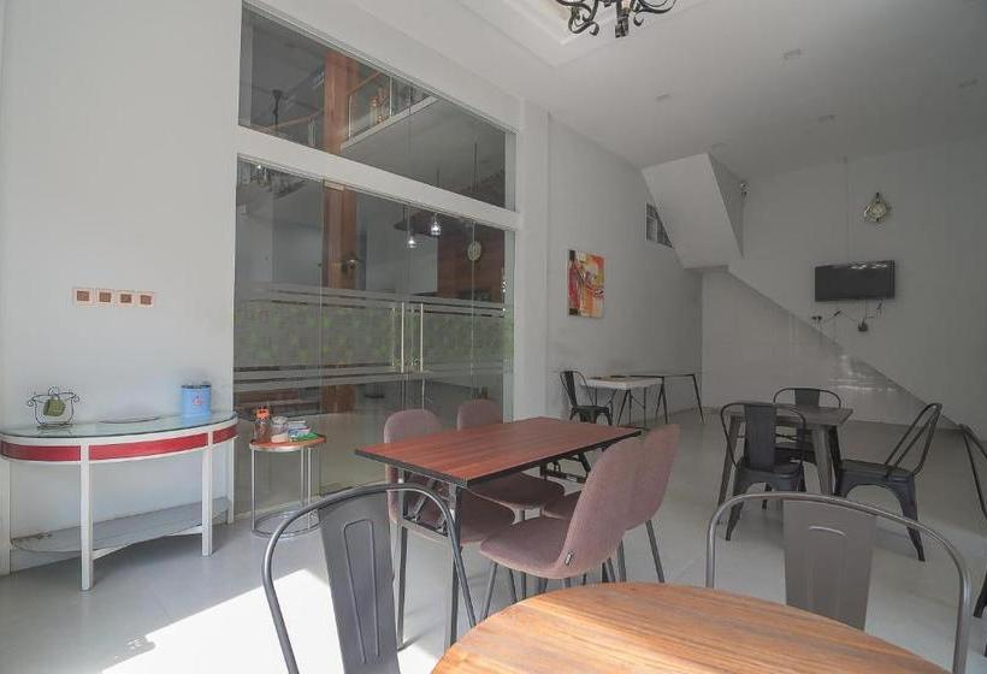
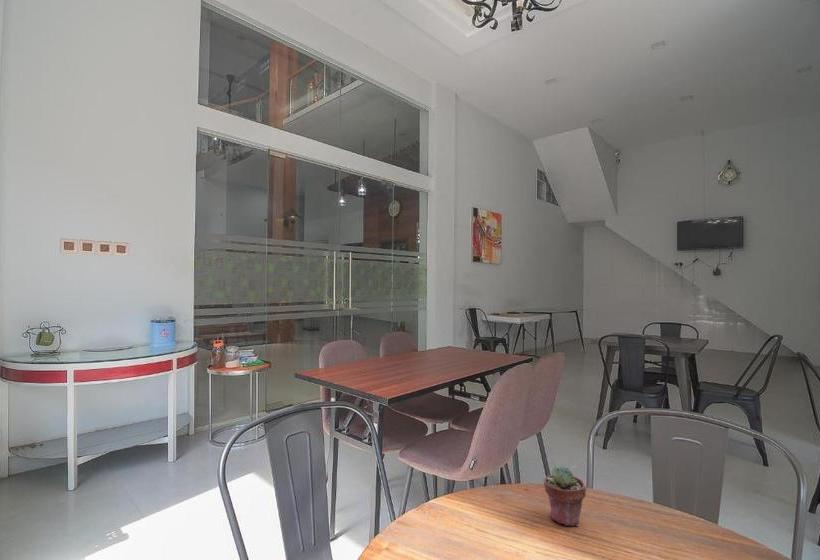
+ potted succulent [543,465,587,527]
